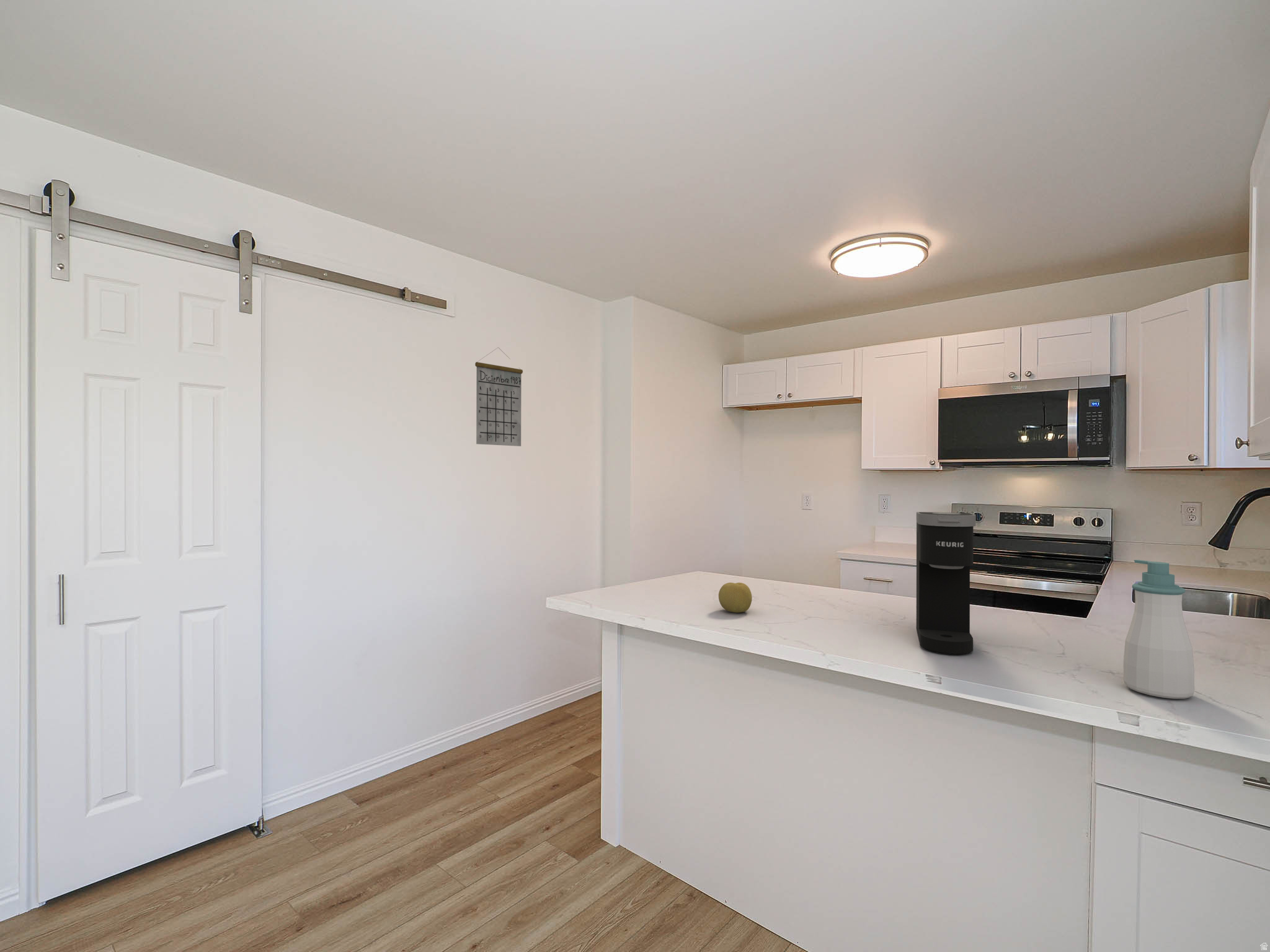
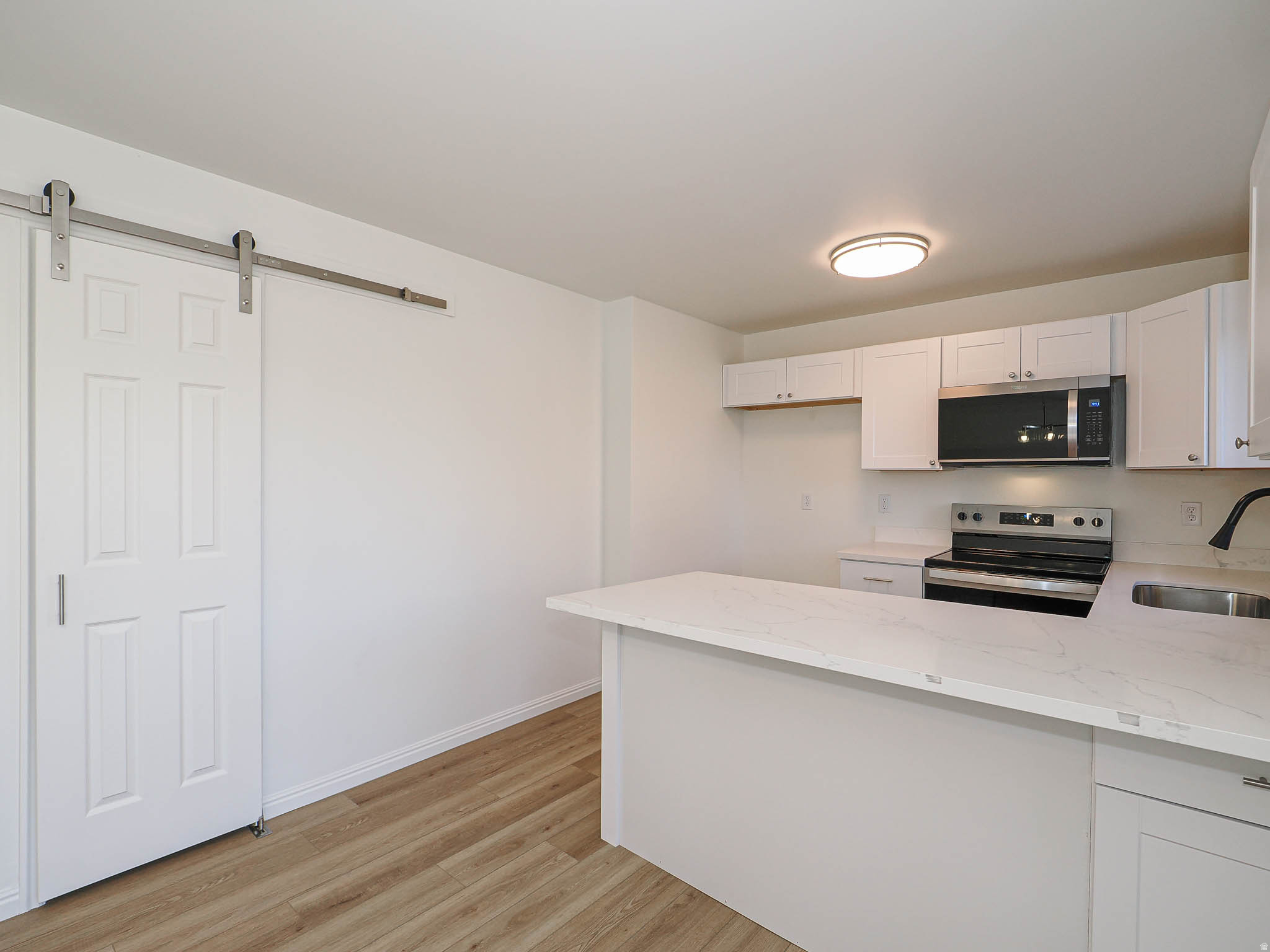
- coffee maker [916,511,976,655]
- fruit [718,582,753,613]
- calendar [474,347,523,447]
- soap bottle [1123,559,1195,699]
